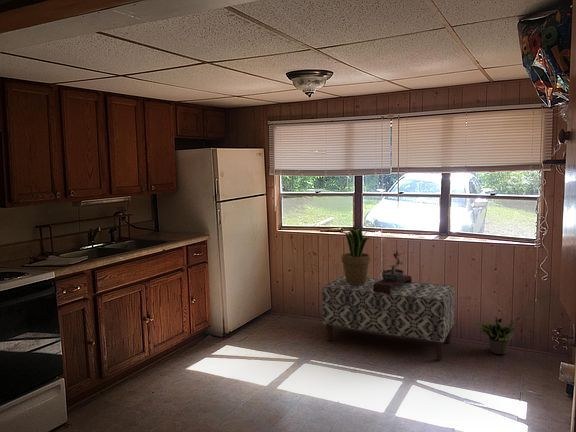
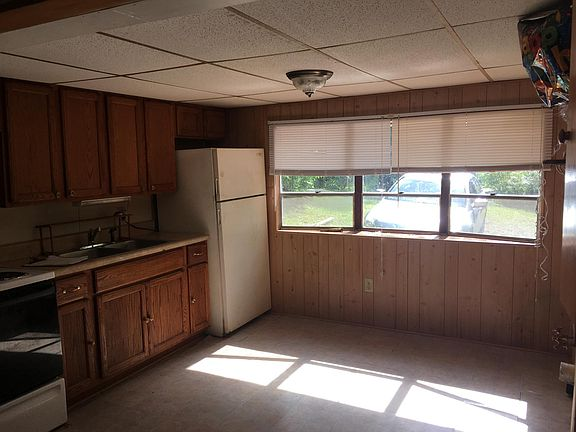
- potted plant [474,316,516,355]
- bonsai tree [373,249,413,294]
- potted plant [339,225,372,285]
- bench [321,275,456,361]
